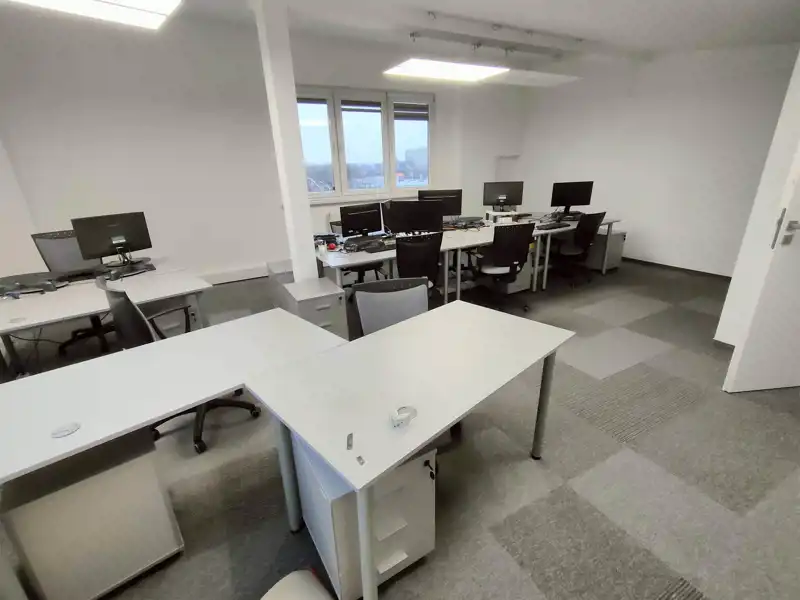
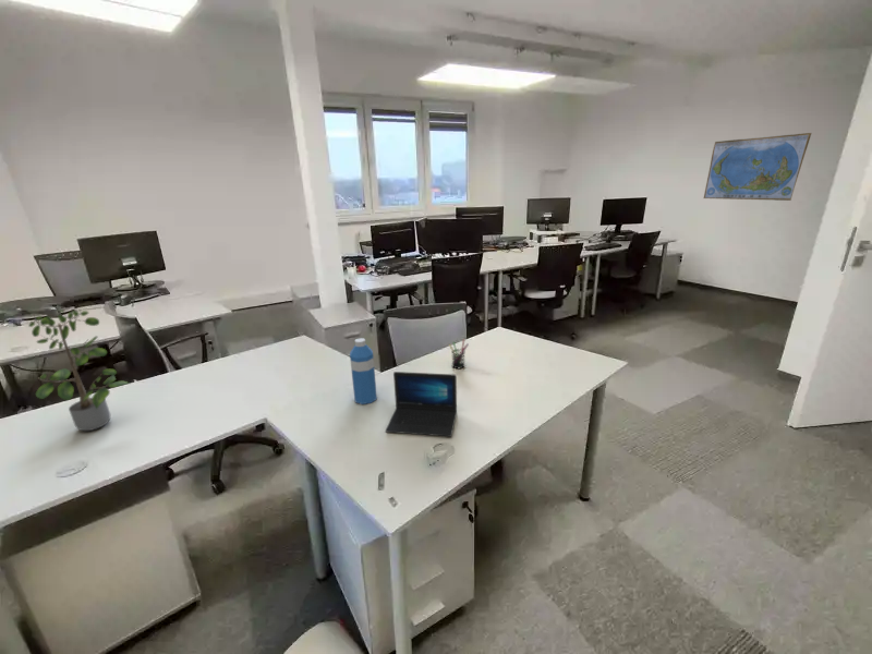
+ world map [702,132,812,202]
+ water bottle [349,337,378,405]
+ laptop [385,371,458,438]
+ potted plant [27,308,131,432]
+ pen holder [448,338,470,370]
